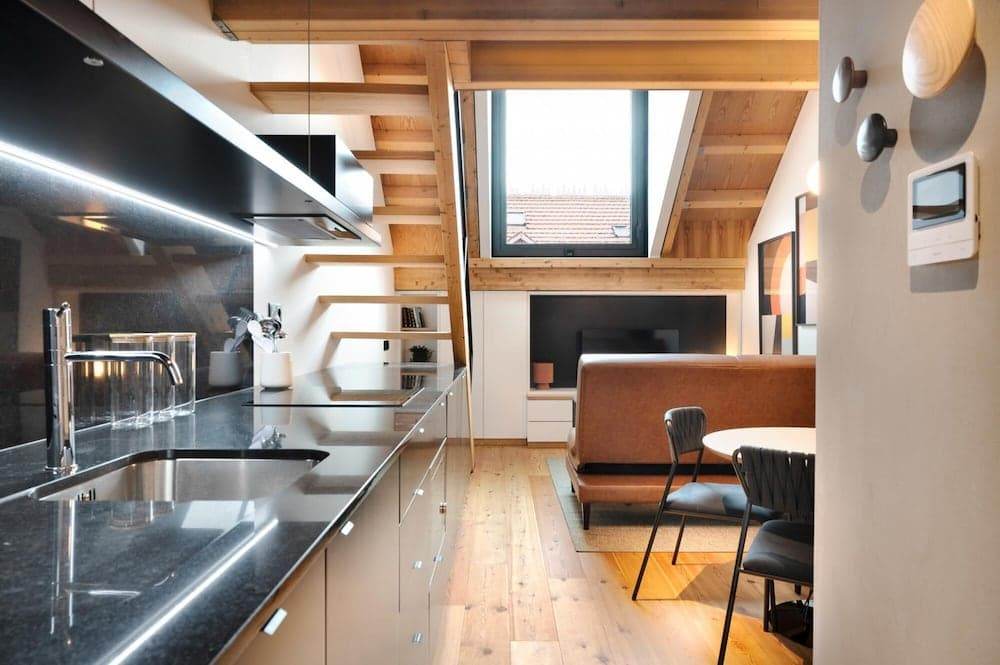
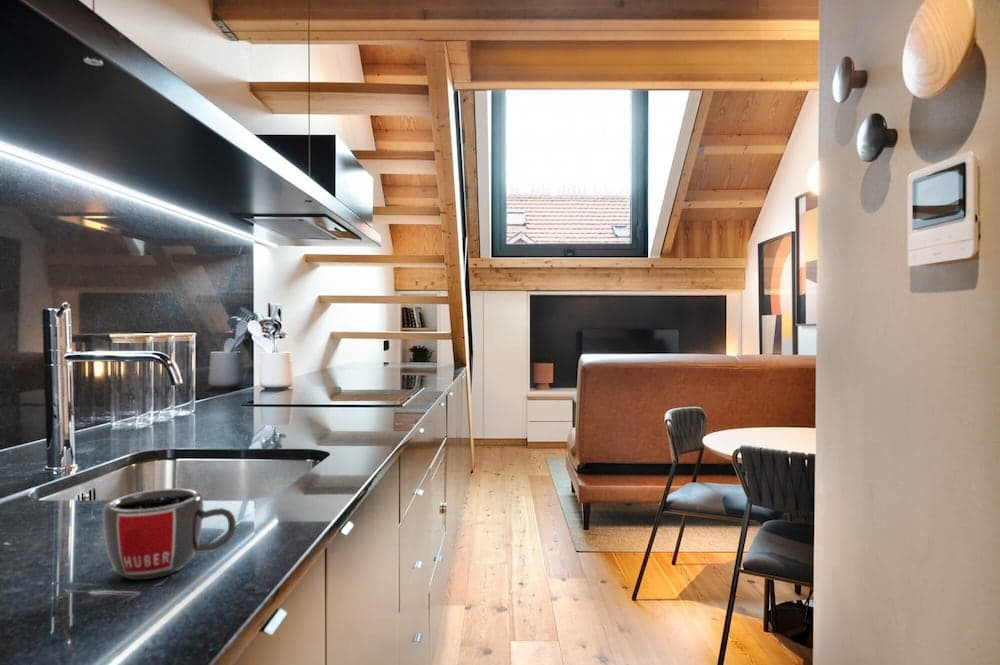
+ mug [102,487,237,581]
